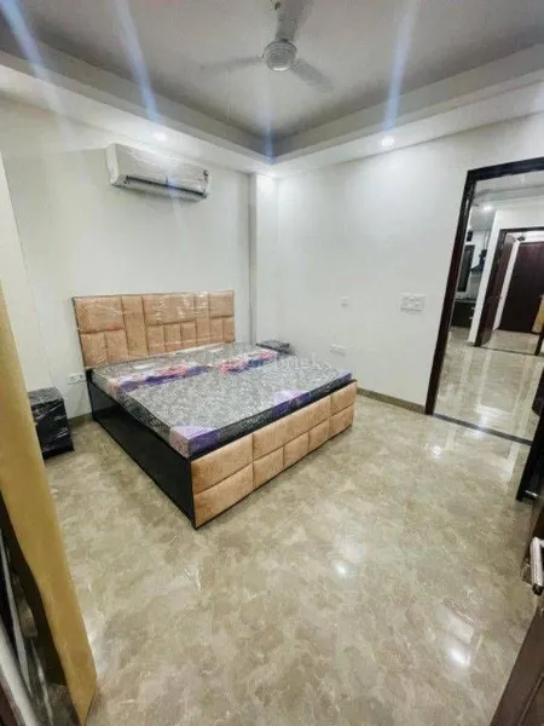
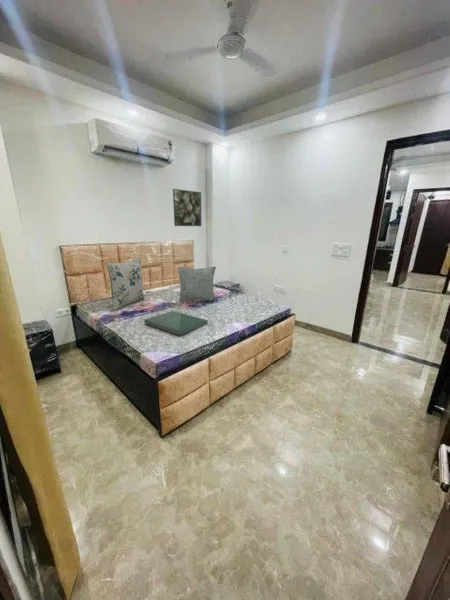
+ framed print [172,188,202,227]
+ pillow [105,257,145,312]
+ pillow [177,266,217,303]
+ cushion [143,310,209,336]
